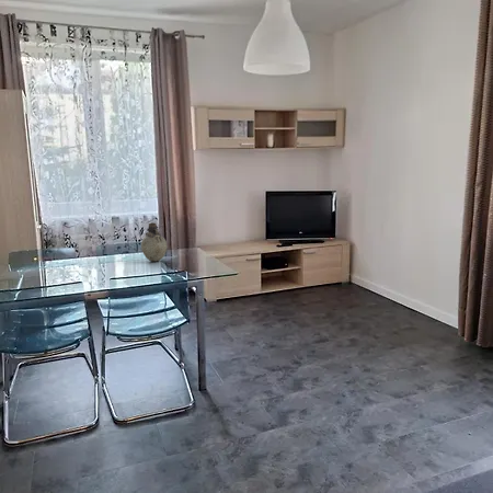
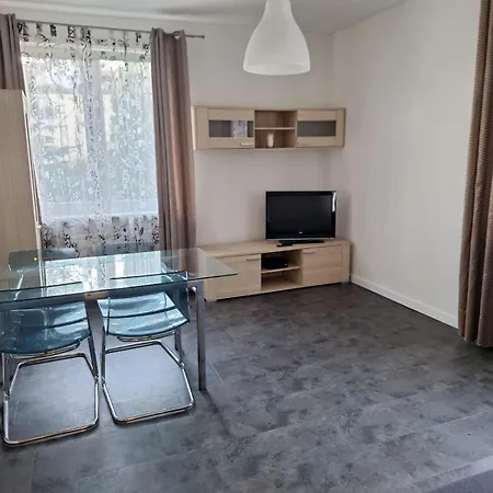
- vase [140,221,168,263]
